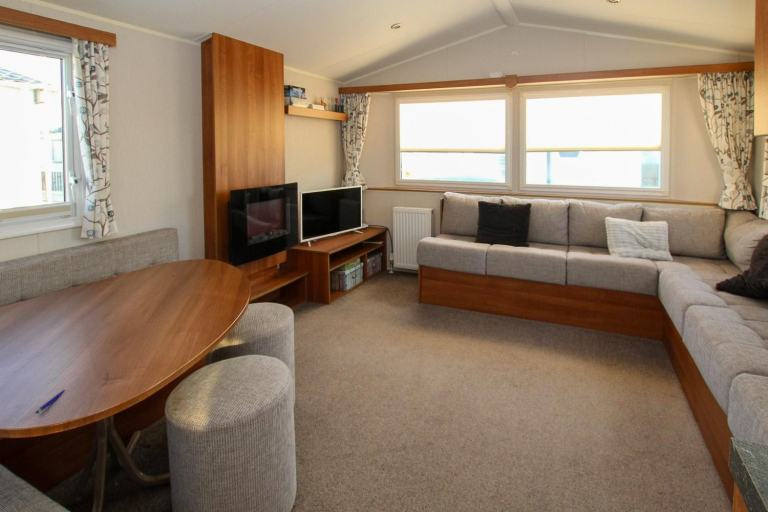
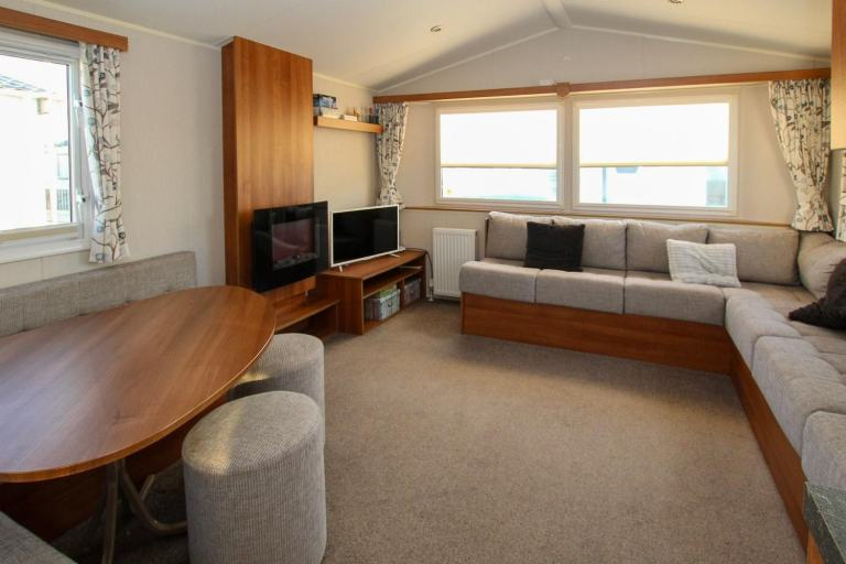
- pen [35,389,66,415]
